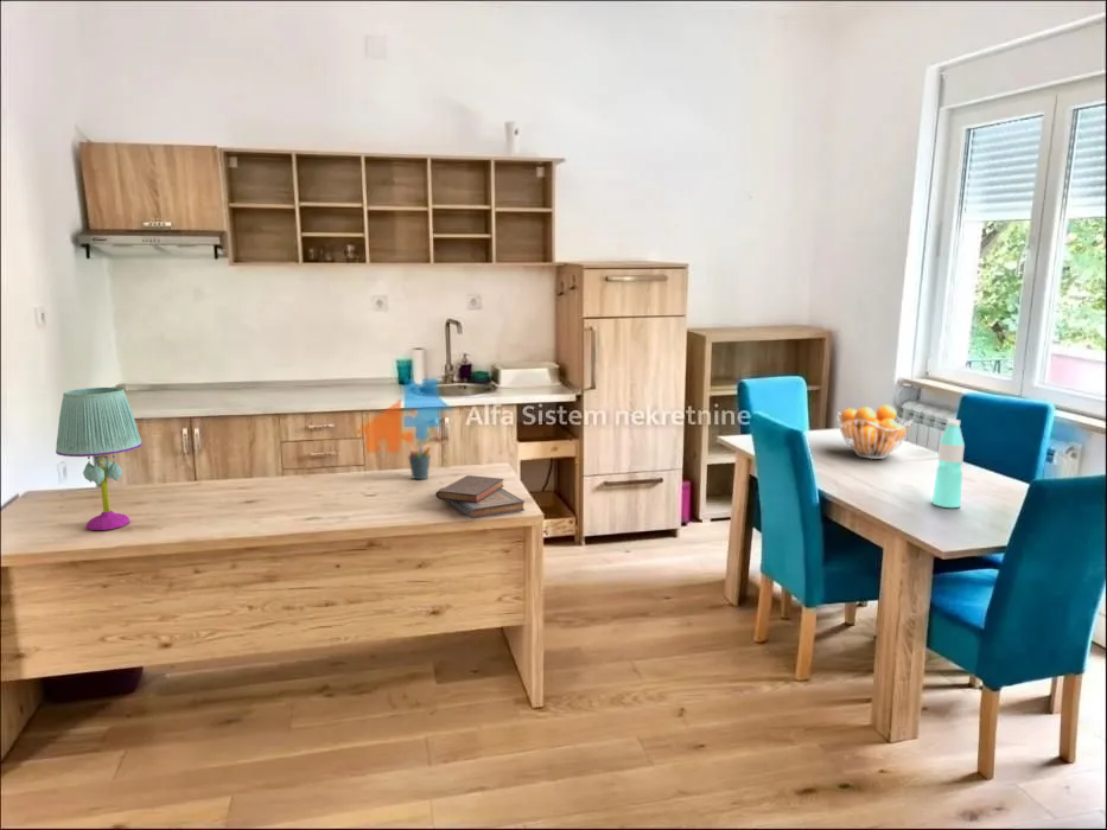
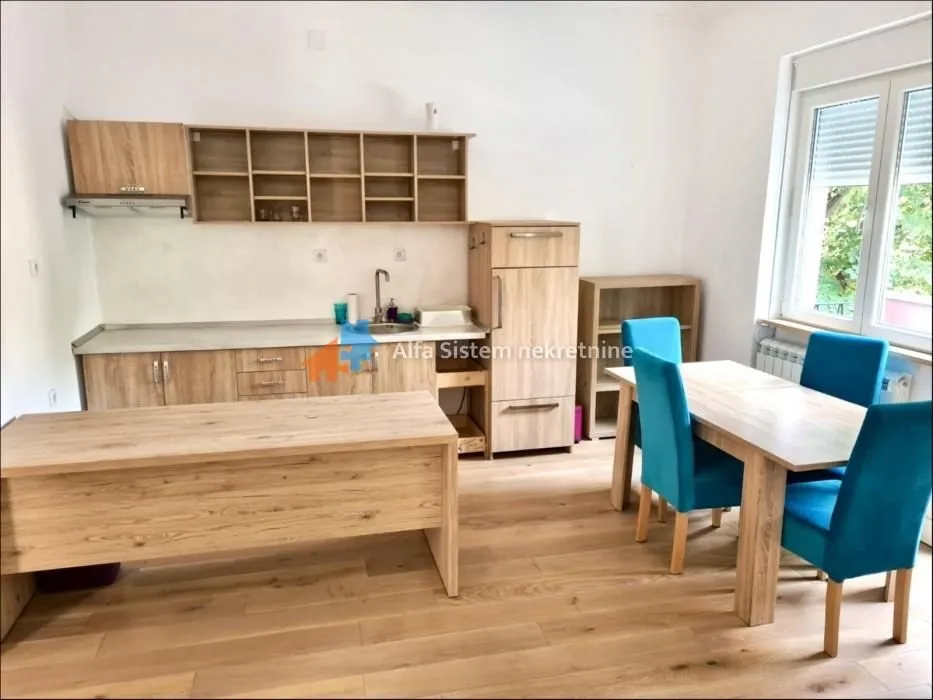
- pen holder [407,440,432,480]
- table lamp [55,387,144,531]
- fruit basket [836,404,914,460]
- water bottle [931,419,966,509]
- diary [434,474,526,519]
